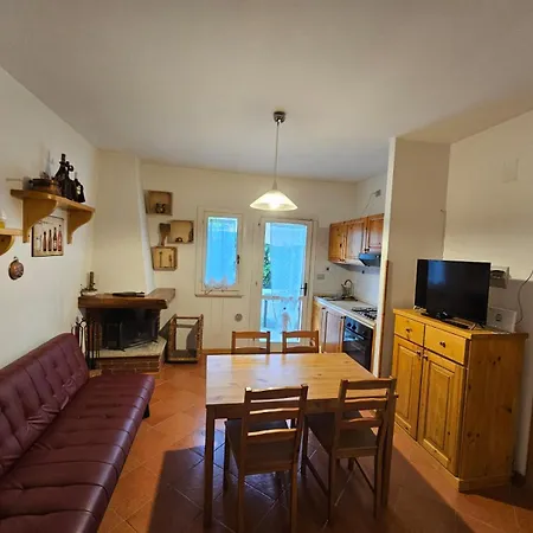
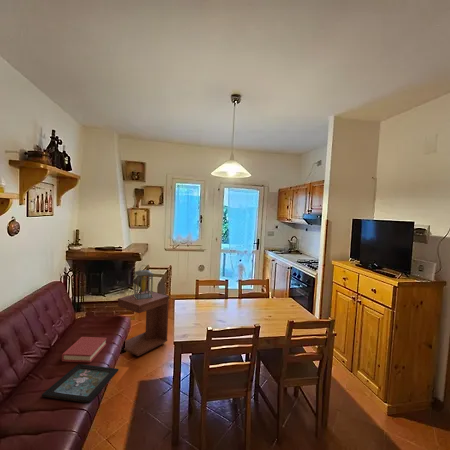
+ hardback book [61,336,108,363]
+ side table [117,290,170,357]
+ lantern [133,264,155,300]
+ decorative tray [41,363,120,404]
